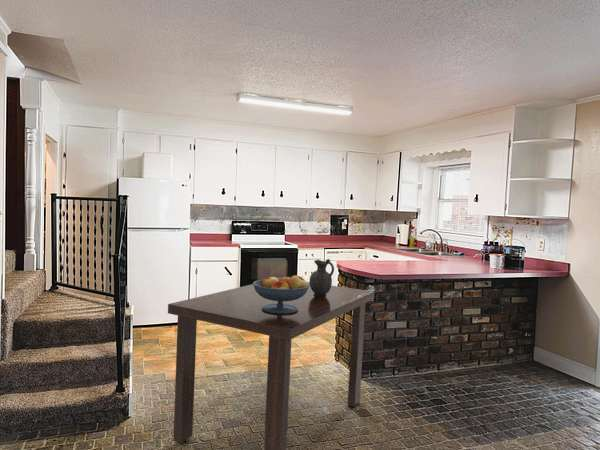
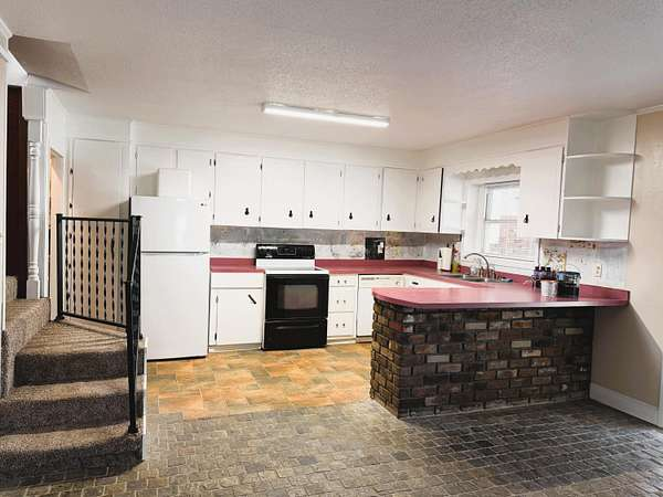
- pitcher [309,258,335,297]
- dining table [167,277,375,450]
- fruit bowl [252,274,310,314]
